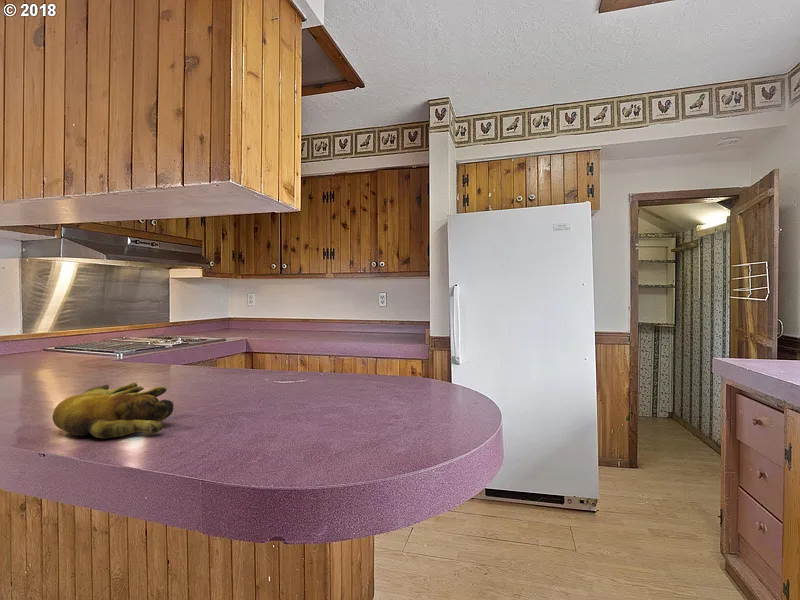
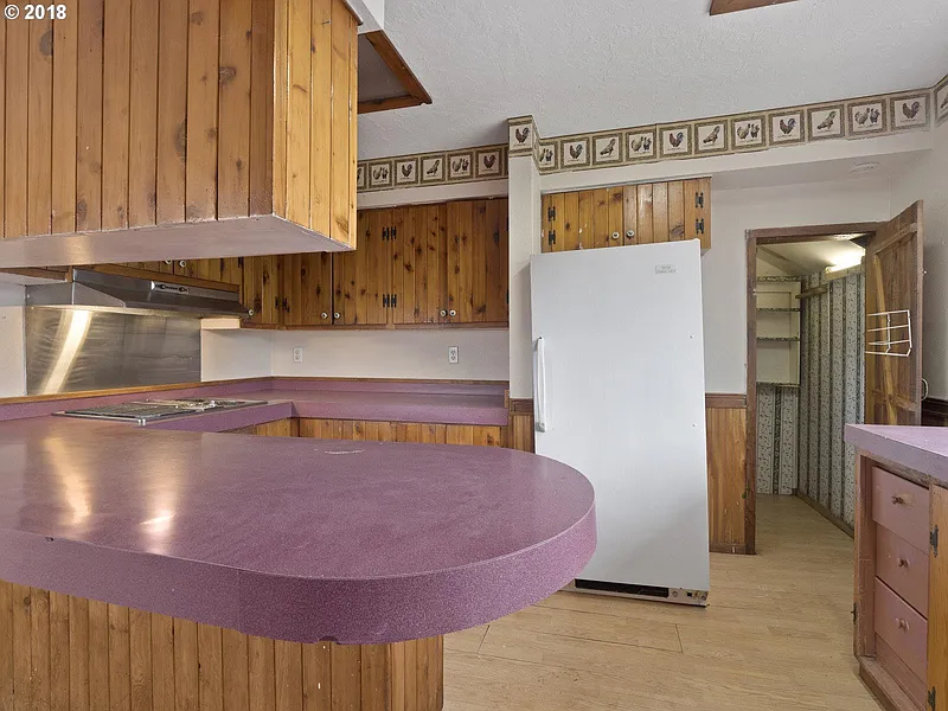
- banana bunch [51,382,174,439]
